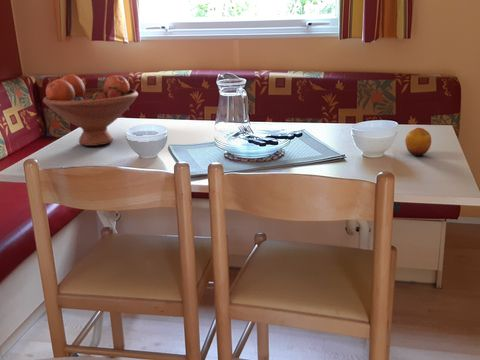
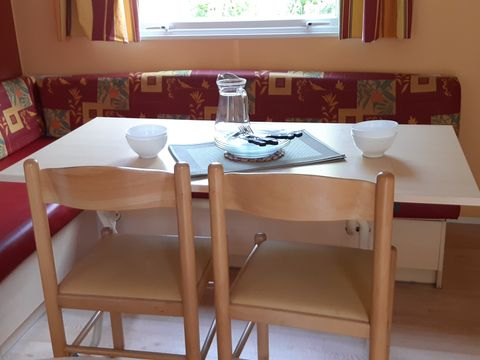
- fruit bowl [42,73,139,147]
- fruit [404,127,432,157]
